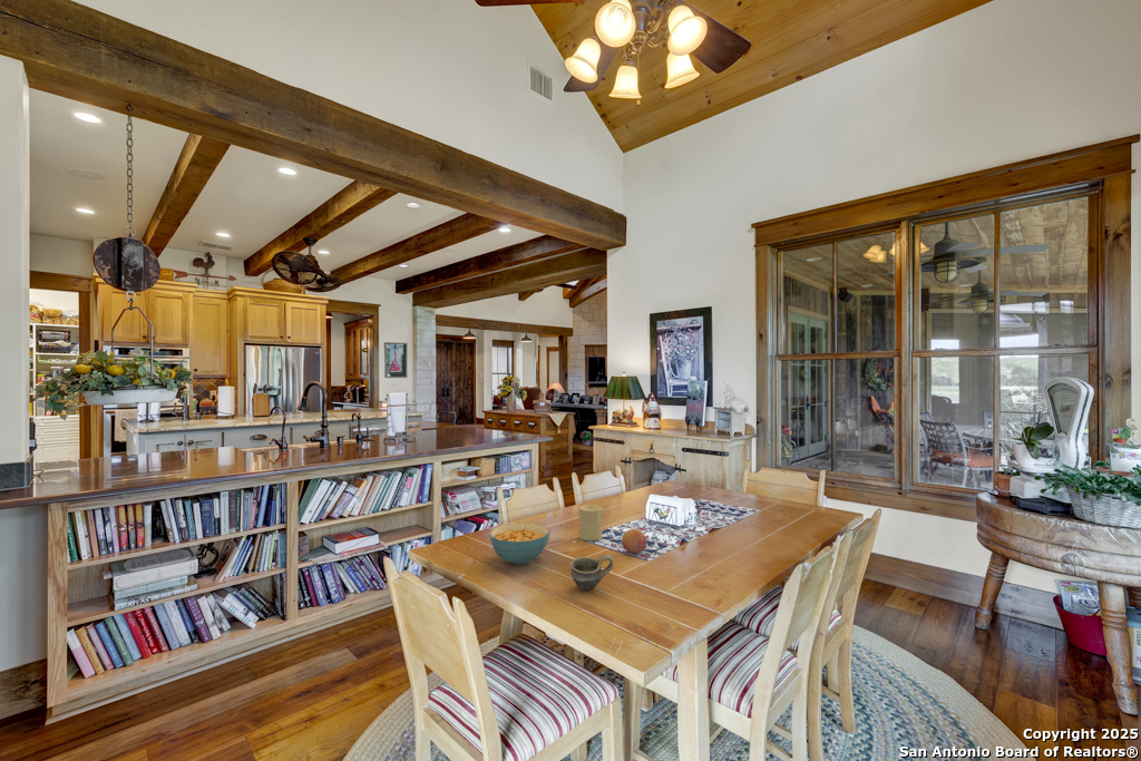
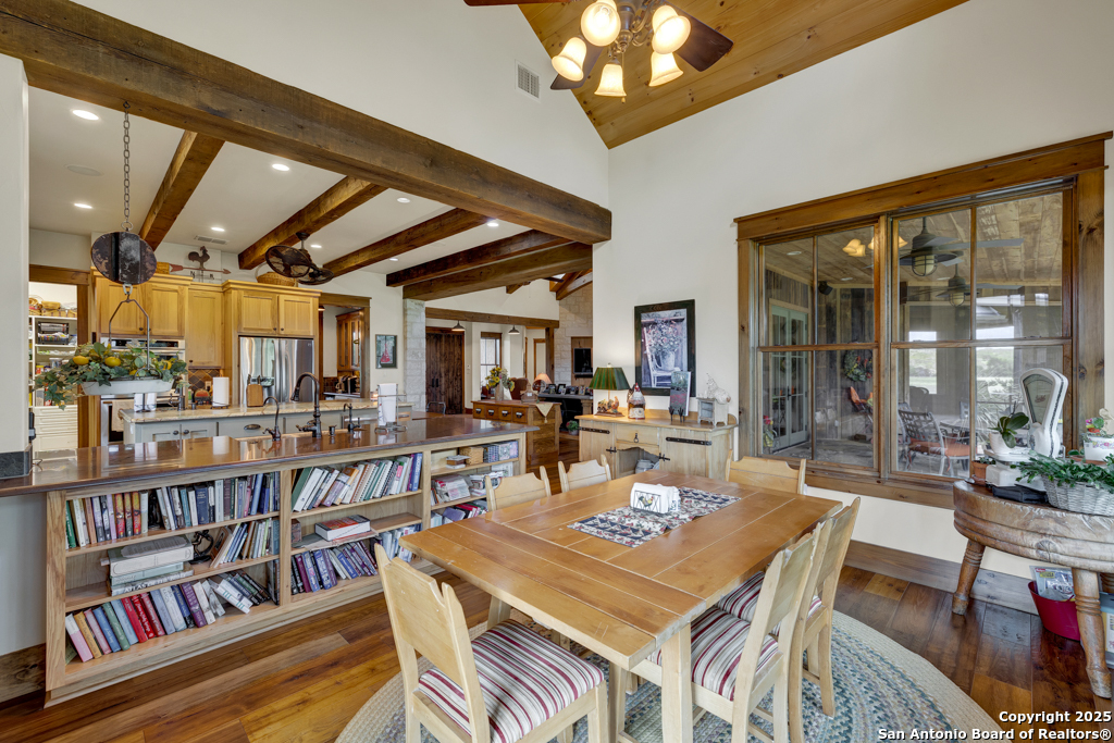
- fruit [621,528,647,554]
- cereal bowl [489,523,550,566]
- cup [569,553,615,592]
- candle [577,504,603,542]
